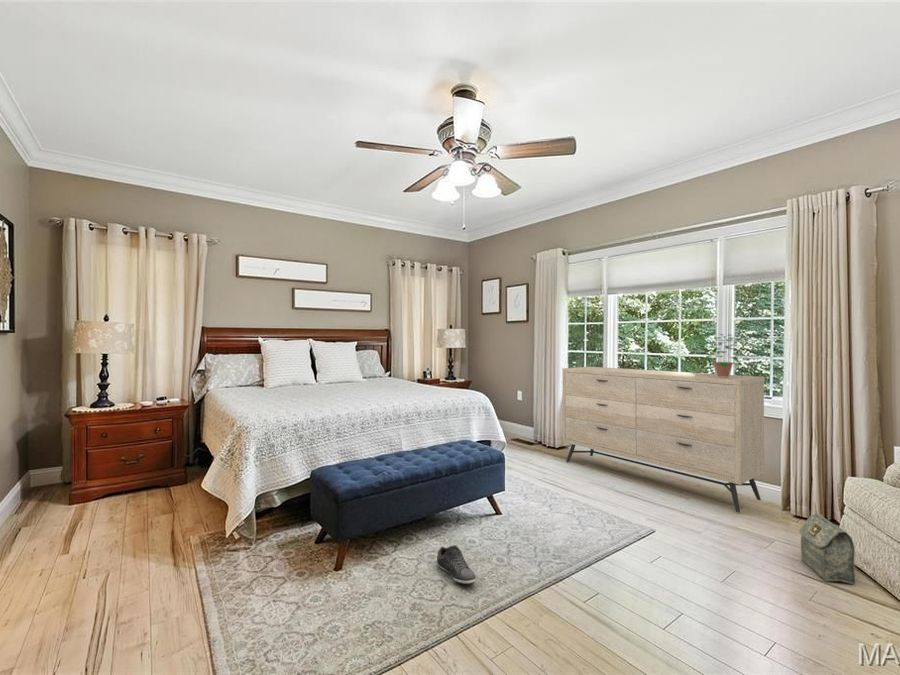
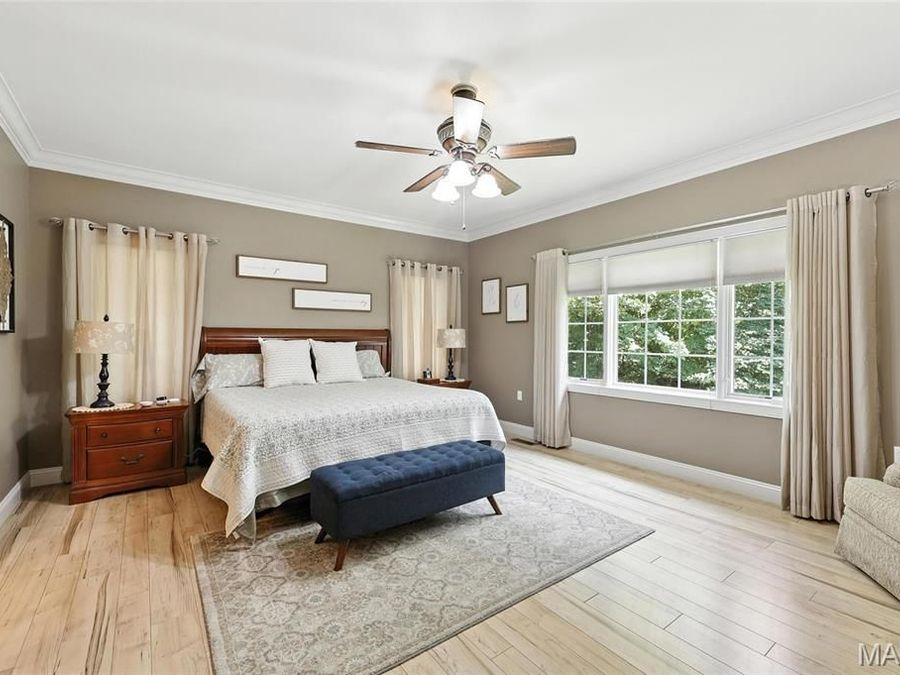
- bag [799,513,856,585]
- dresser [561,366,766,513]
- potted plant [696,333,749,377]
- shoe [436,544,477,585]
